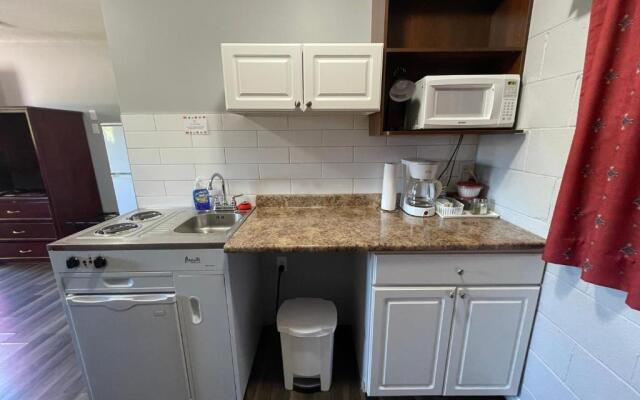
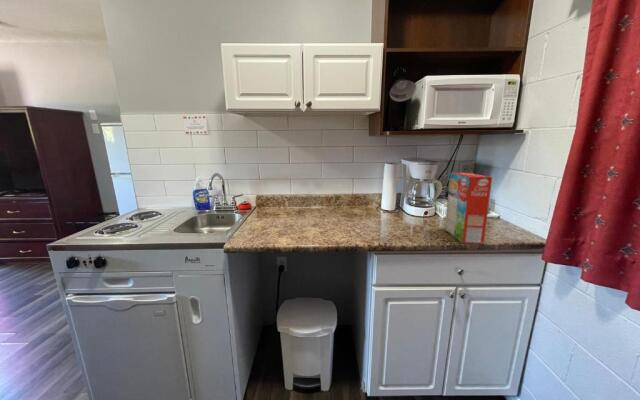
+ cereal box [444,172,493,245]
